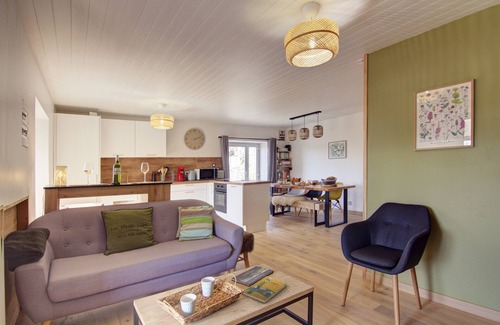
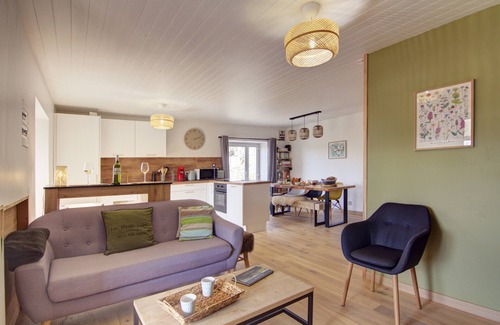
- booklet [241,275,288,304]
